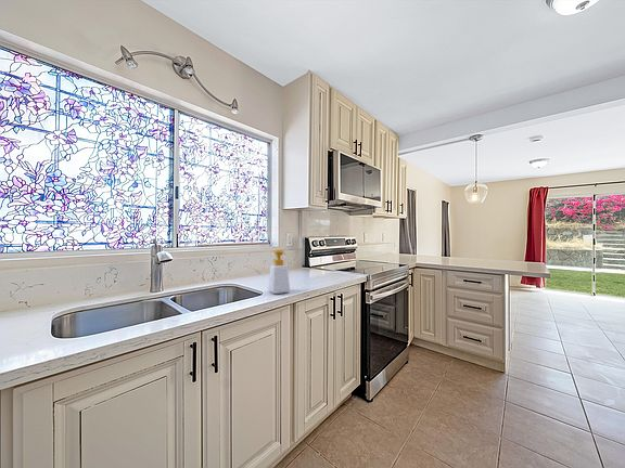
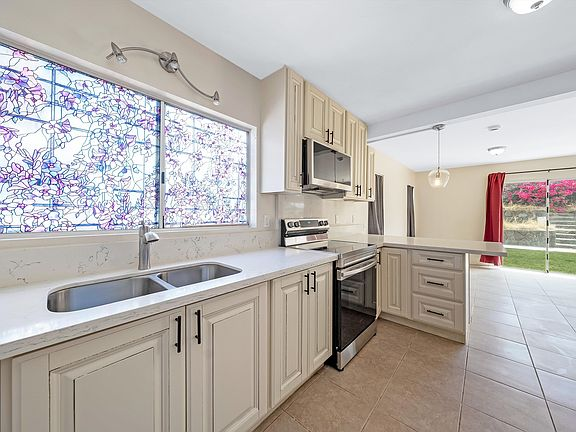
- soap bottle [267,249,291,295]
